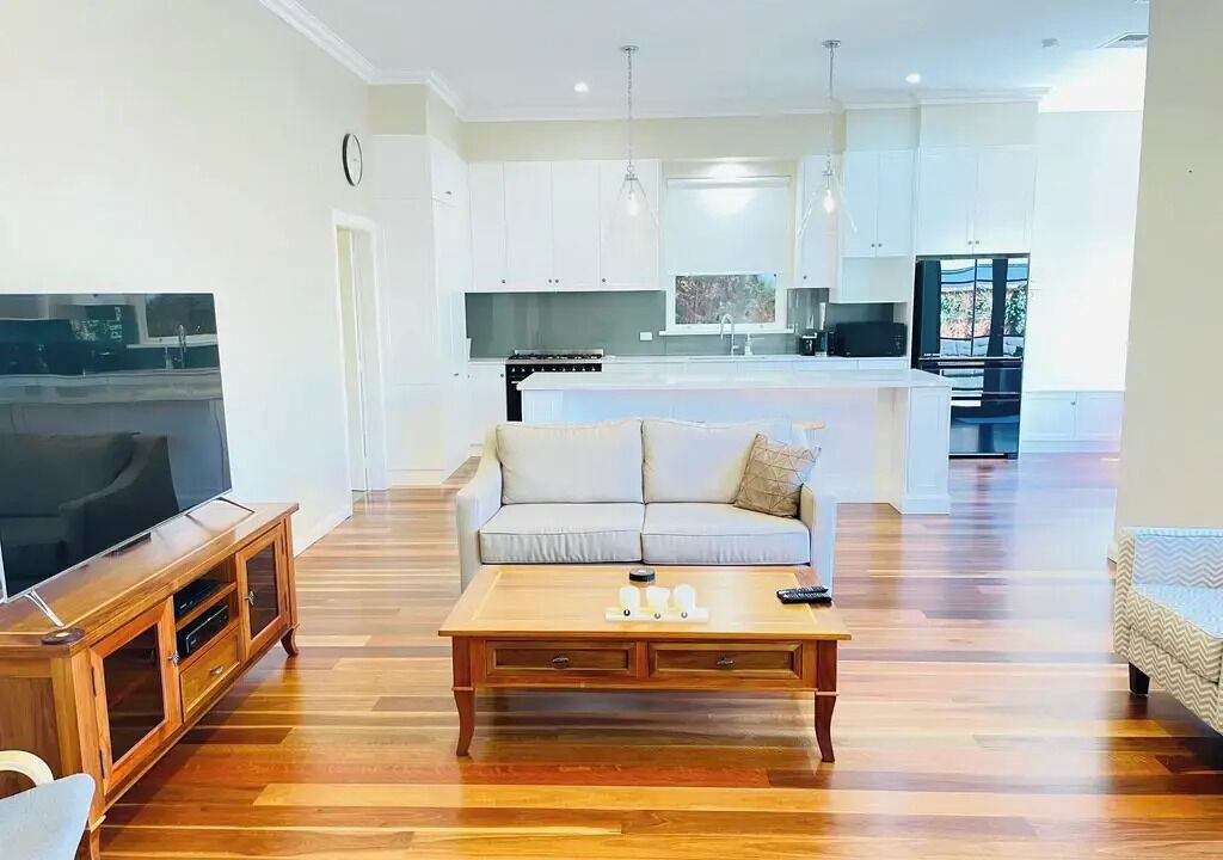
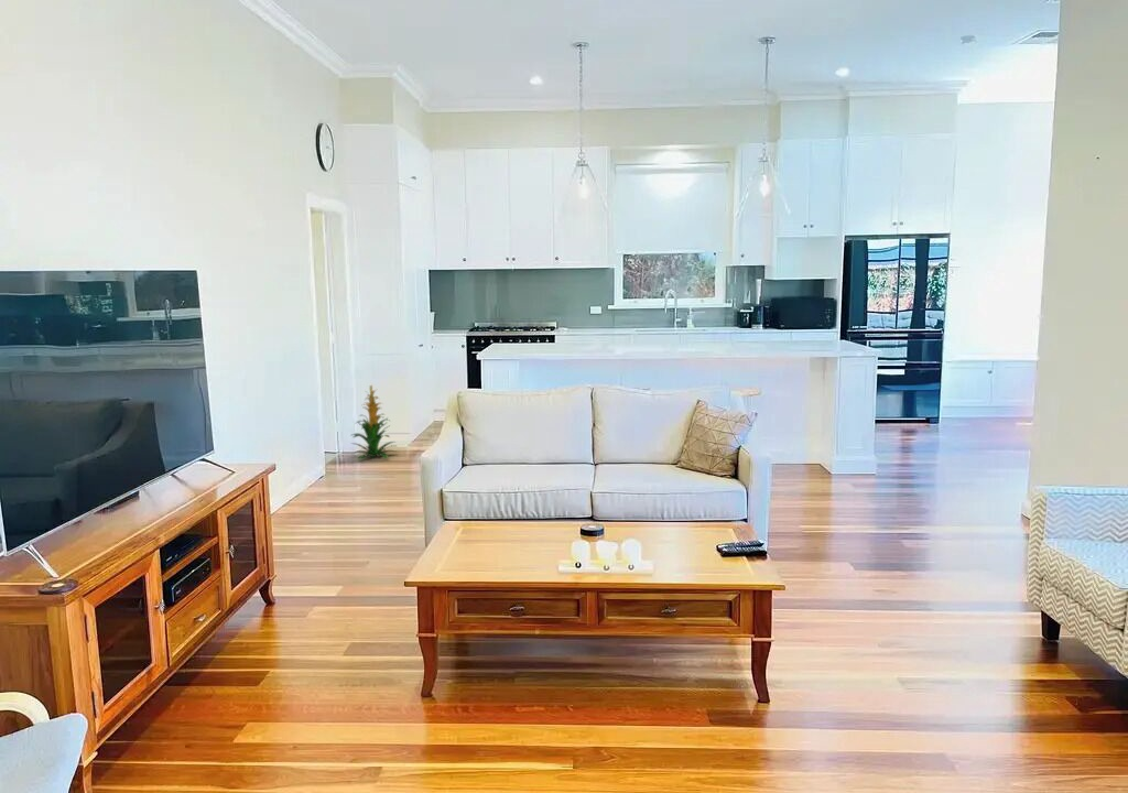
+ indoor plant [350,384,400,461]
